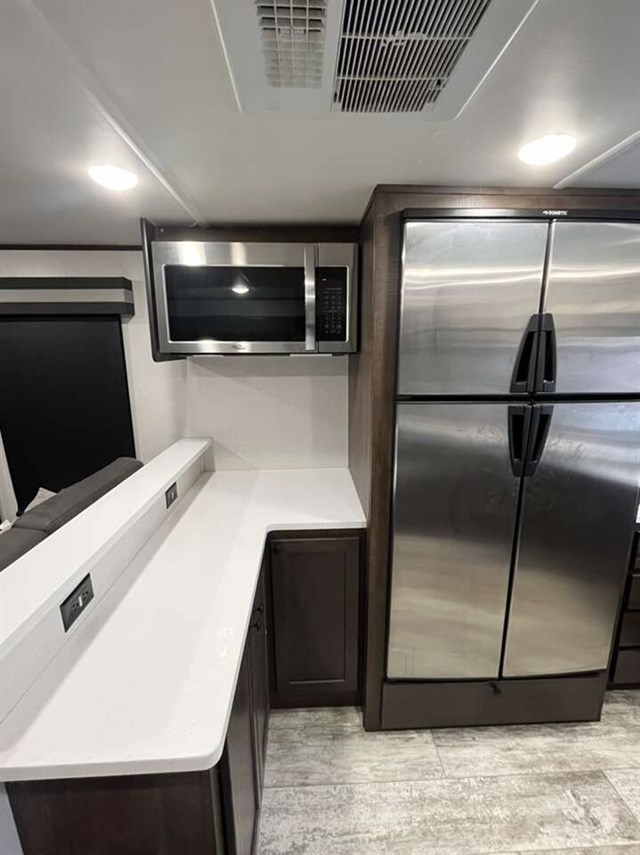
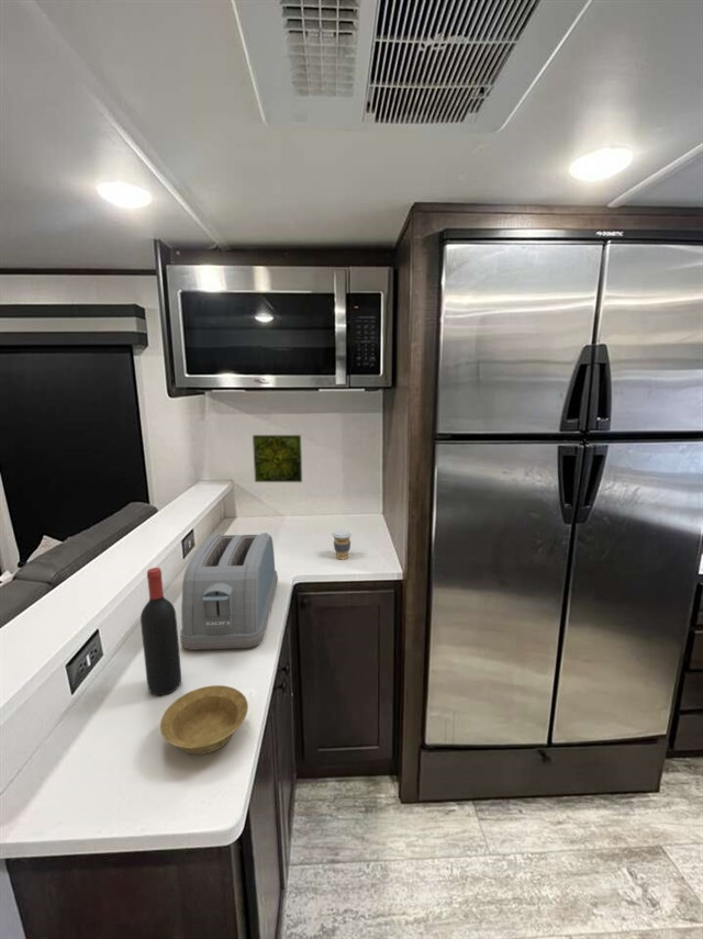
+ toaster [179,532,279,651]
+ wine bottle [140,567,182,696]
+ coffee cup [331,528,353,560]
+ decorative tile [252,434,303,483]
+ bowl [159,684,249,756]
